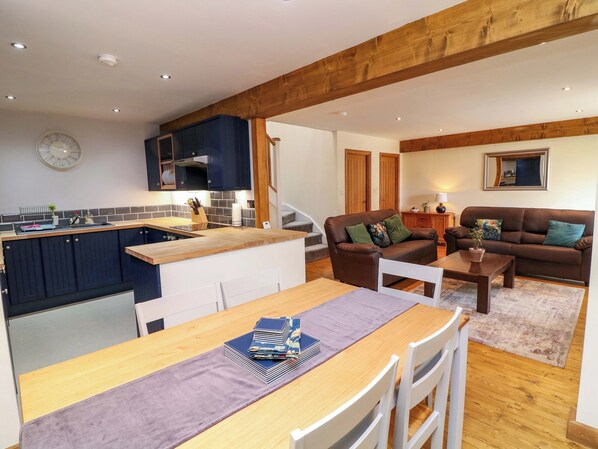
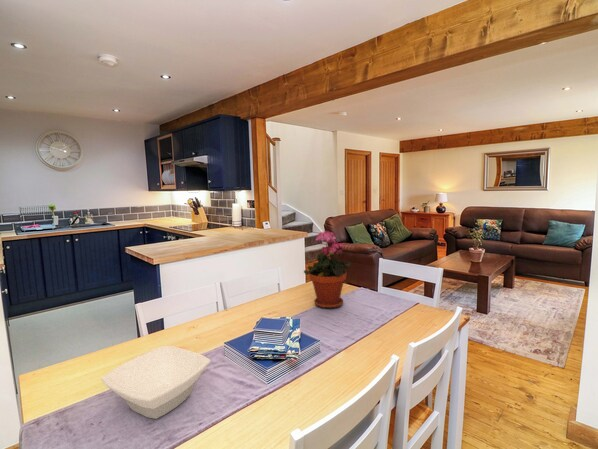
+ potted plant [303,230,352,309]
+ bowl [100,345,212,420]
